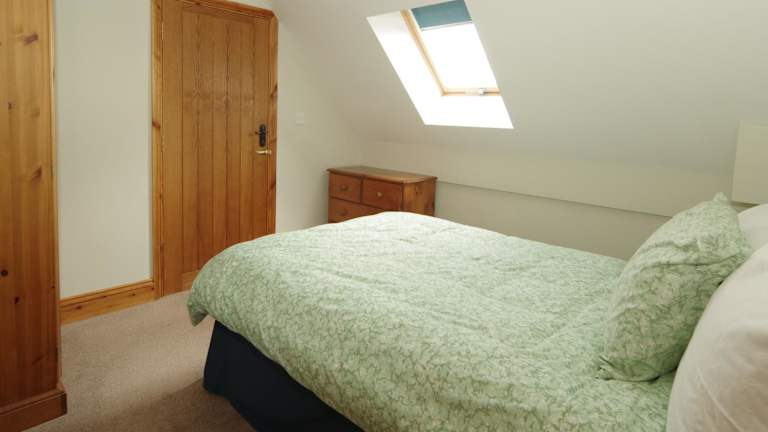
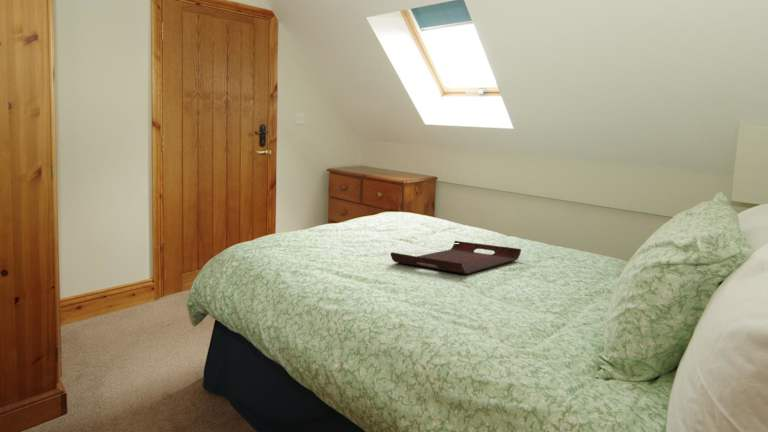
+ serving tray [390,240,522,275]
